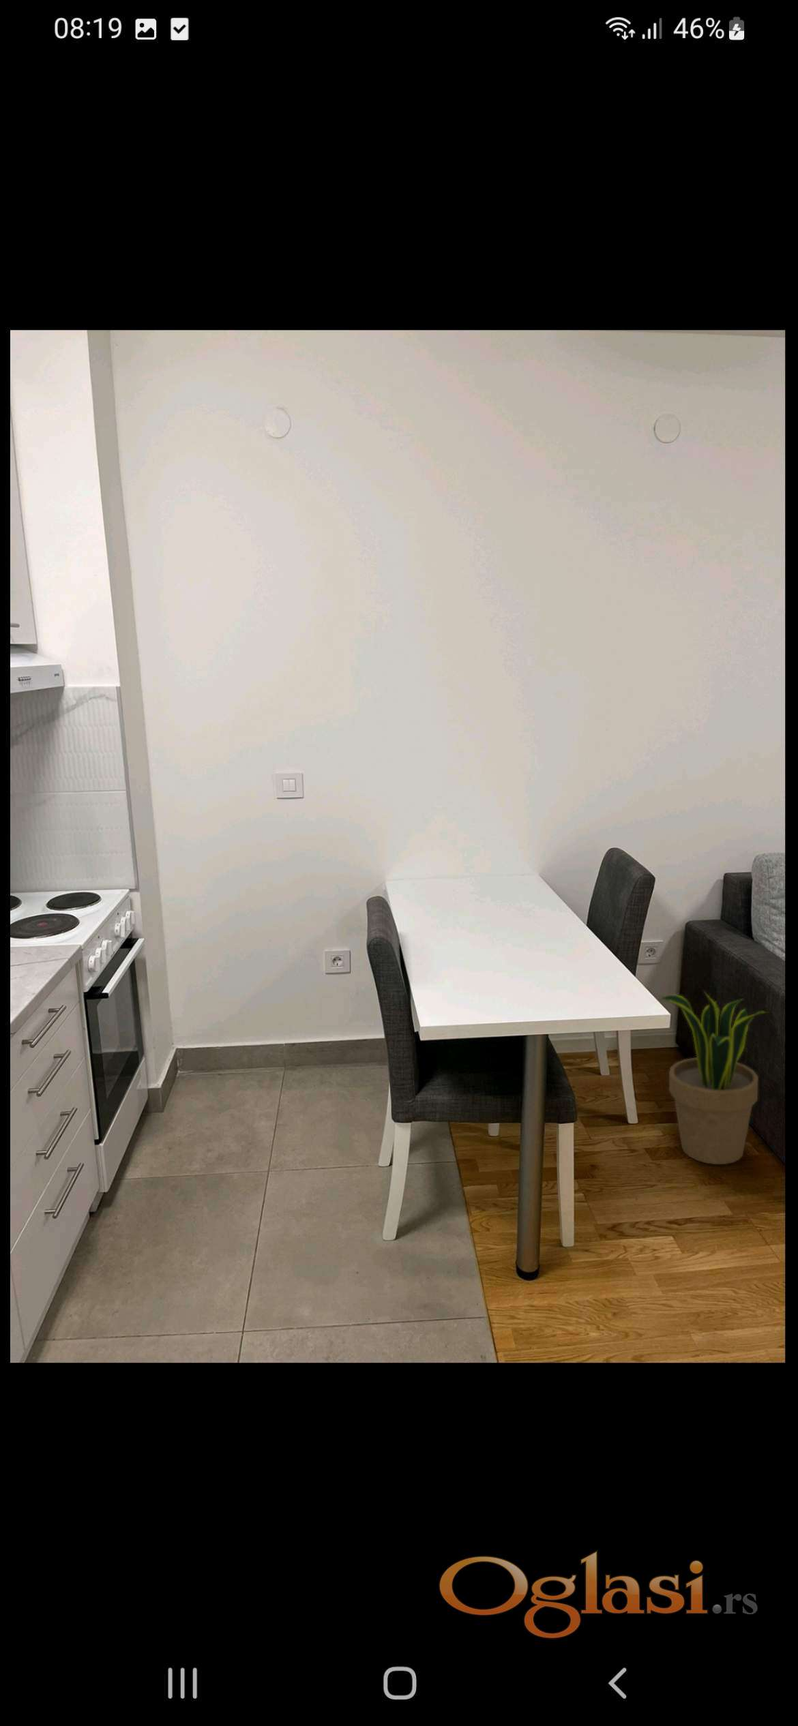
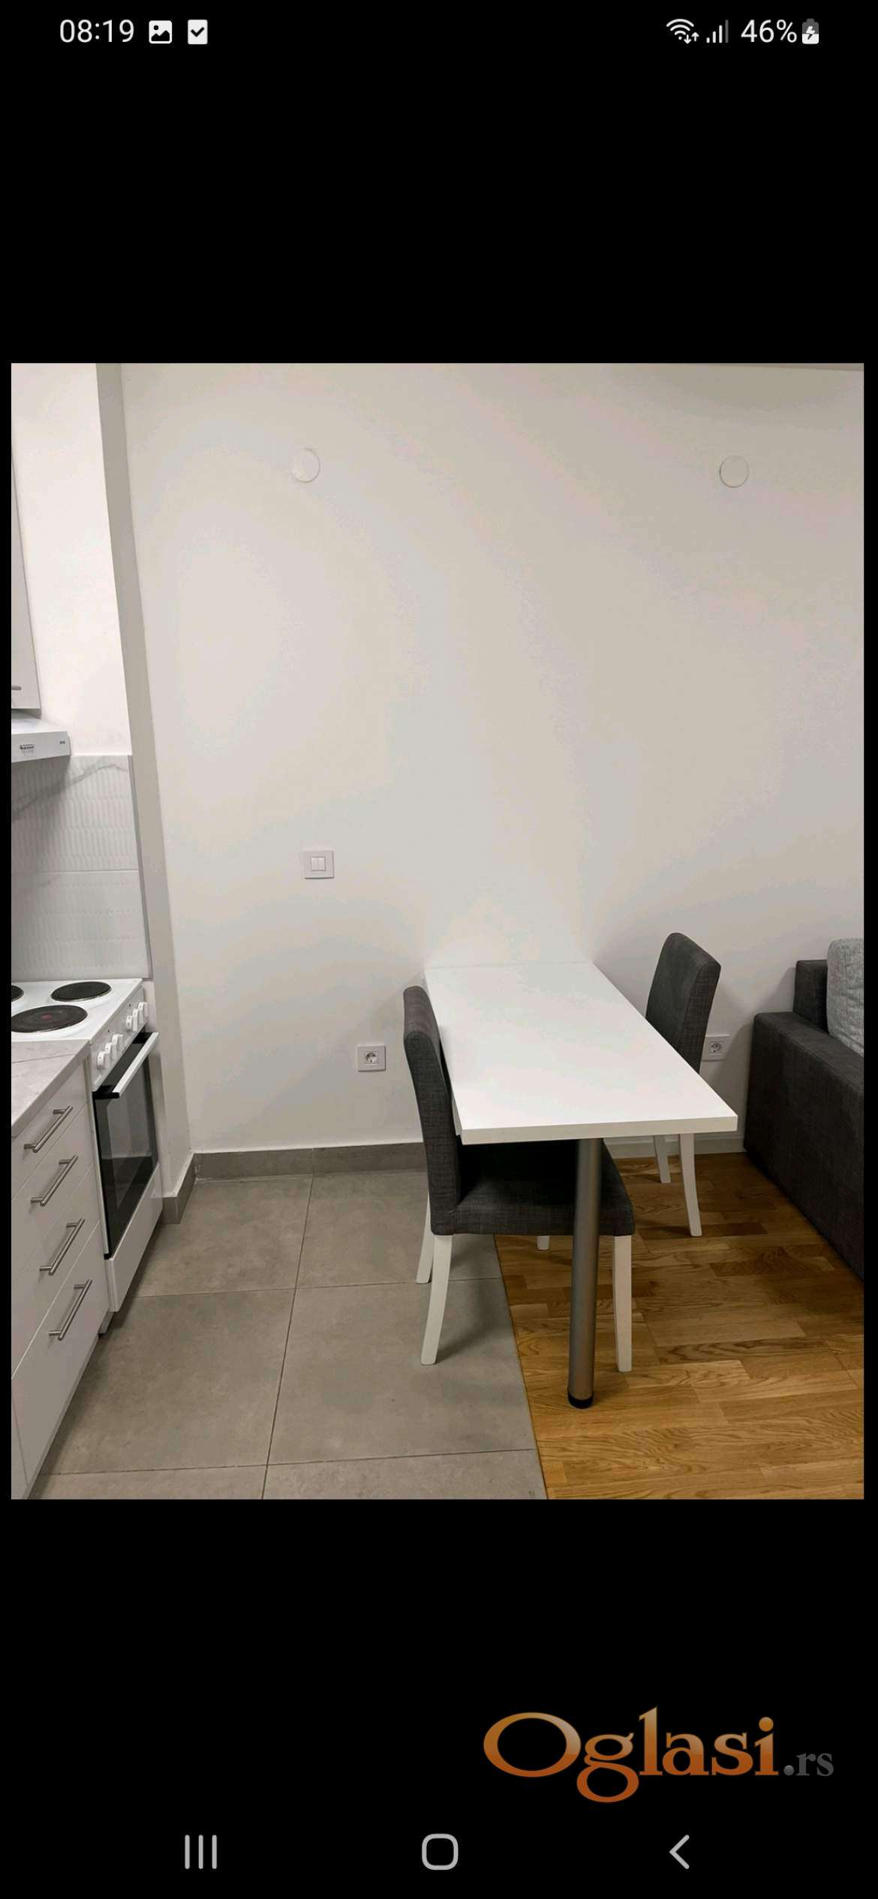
- potted plant [658,990,769,1165]
